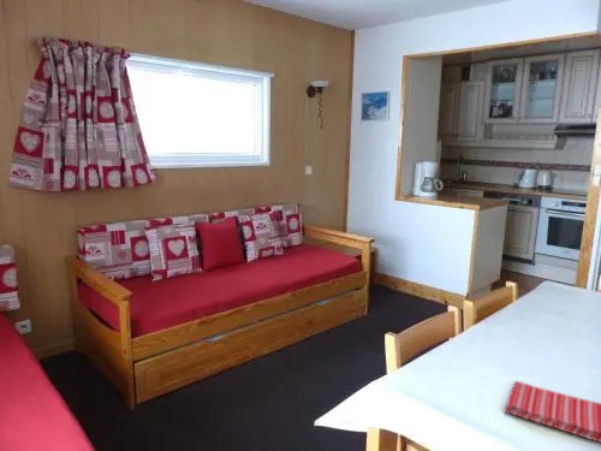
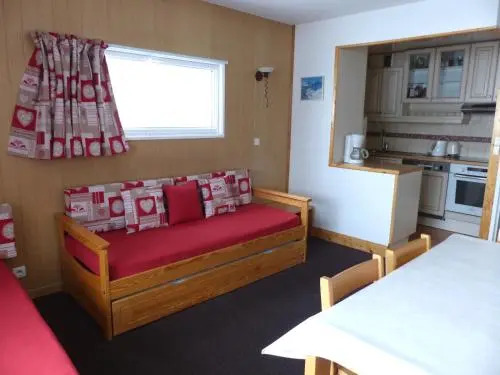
- dish towel [504,380,601,444]
